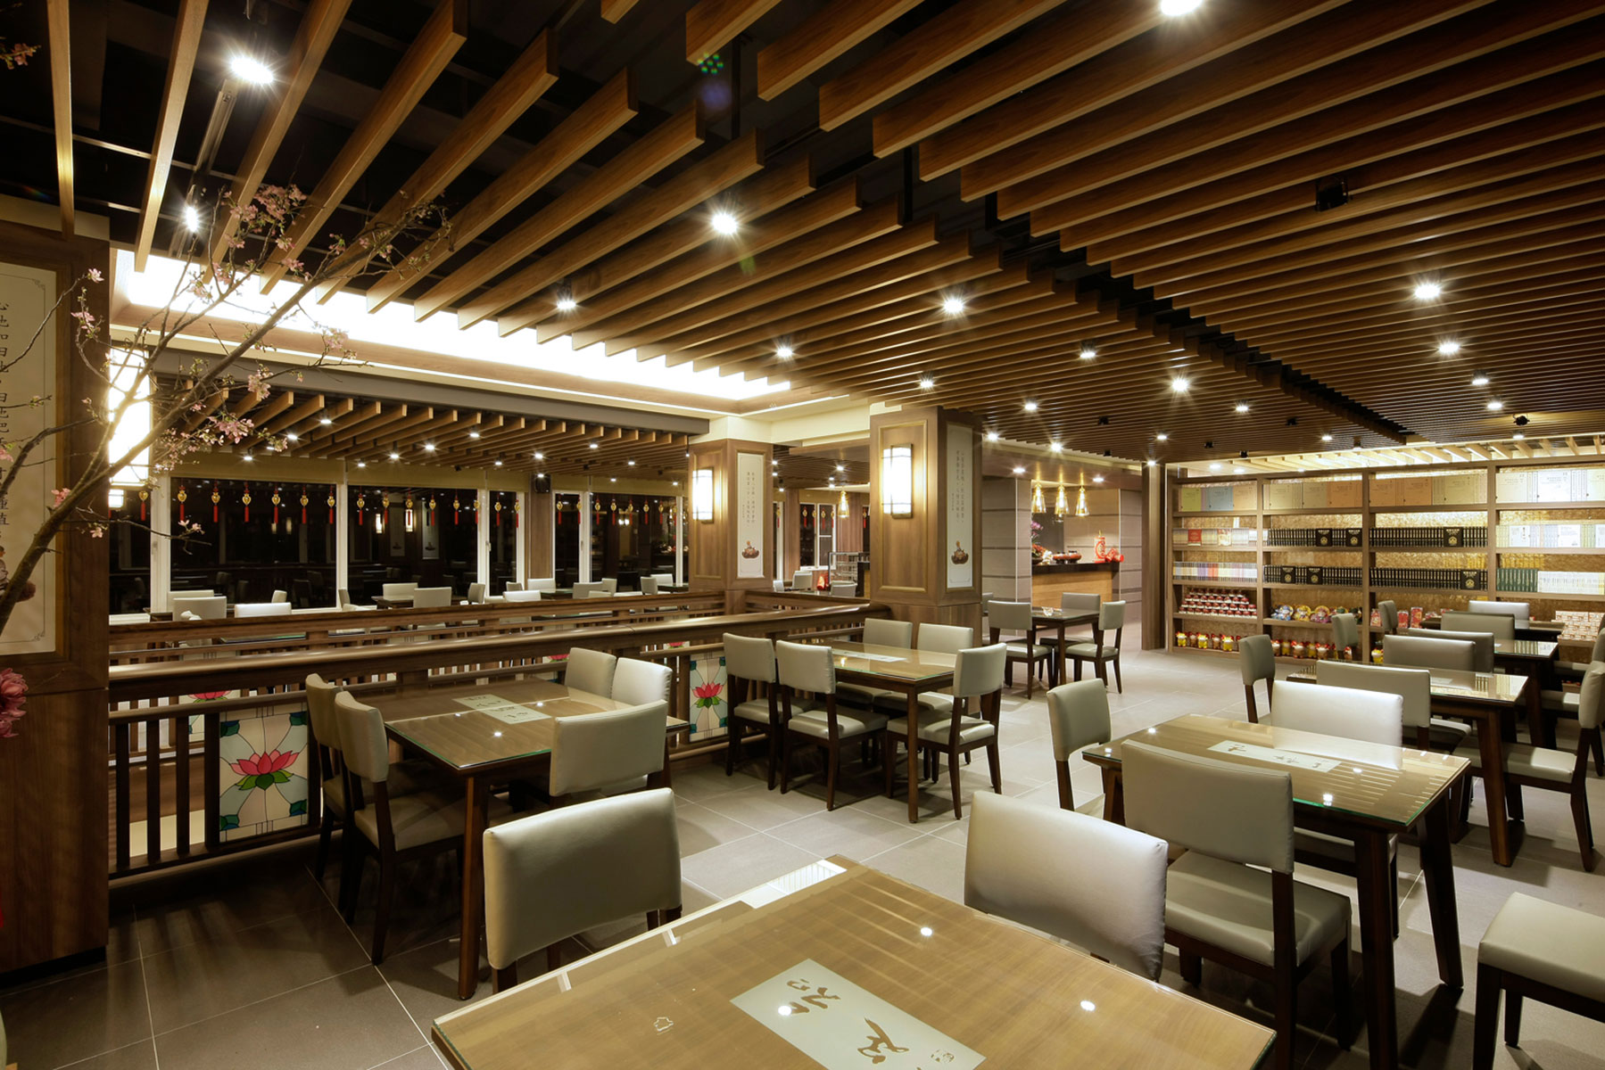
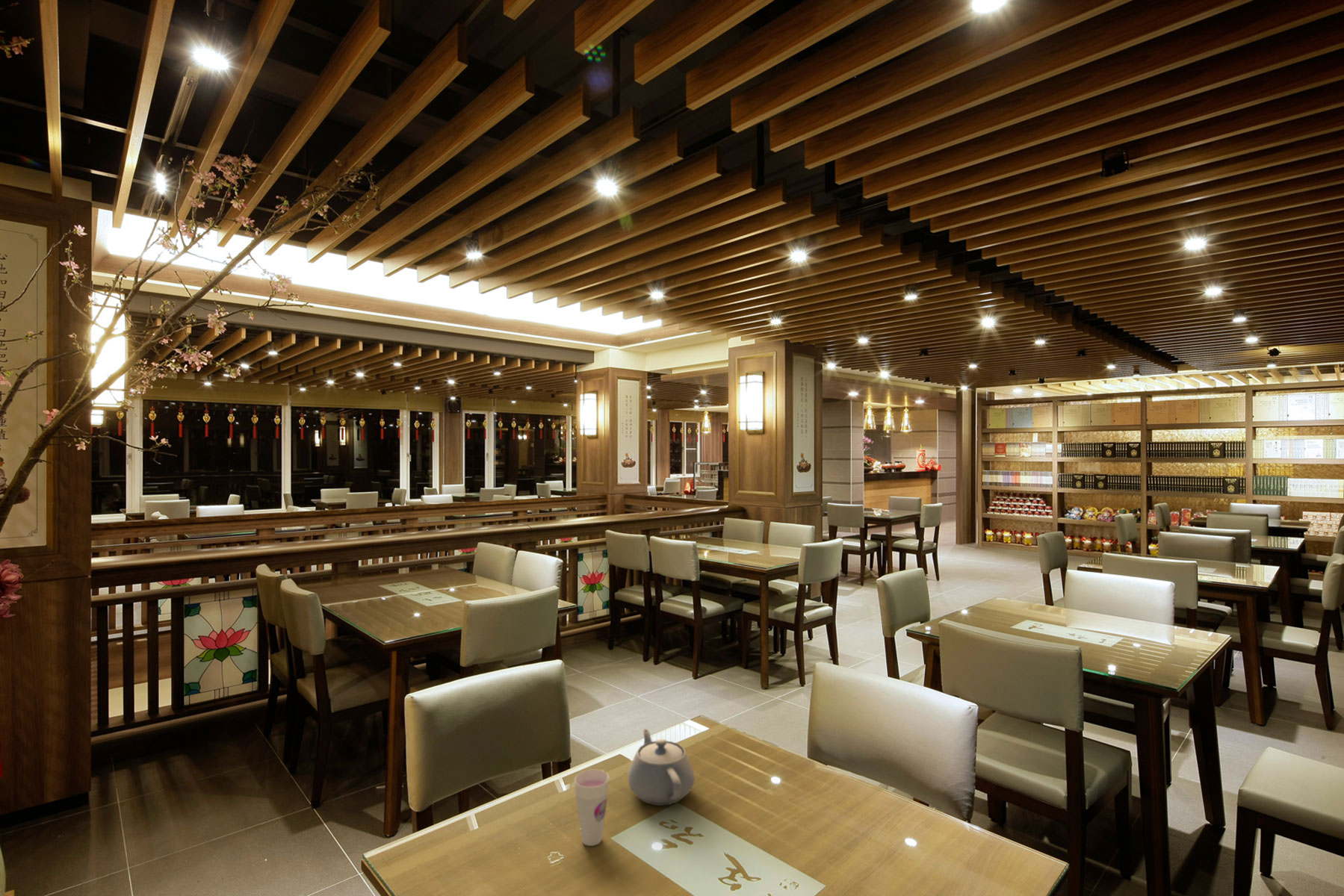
+ teapot [628,727,696,806]
+ cup [574,769,610,847]
